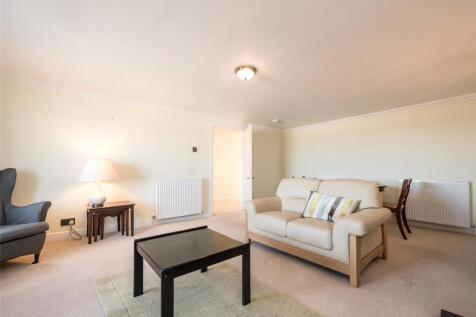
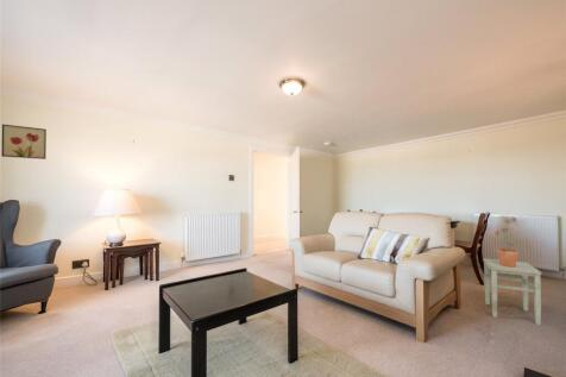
+ potted plant [495,215,520,268]
+ stool [482,258,542,326]
+ wall art [0,124,48,161]
